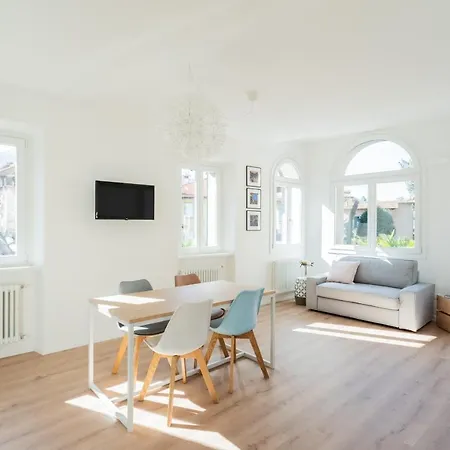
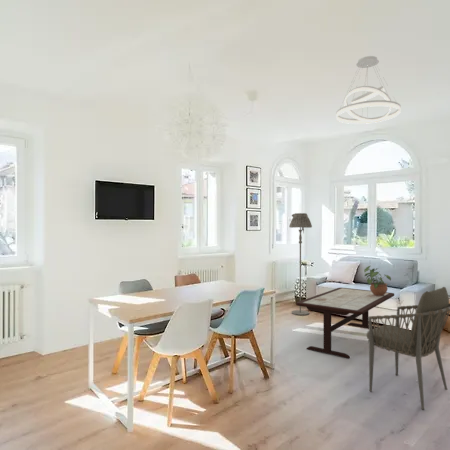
+ pendant light [335,55,402,125]
+ floor lamp [288,212,313,316]
+ potted plant [363,265,392,296]
+ armchair [366,286,450,411]
+ coffee table [296,287,395,359]
